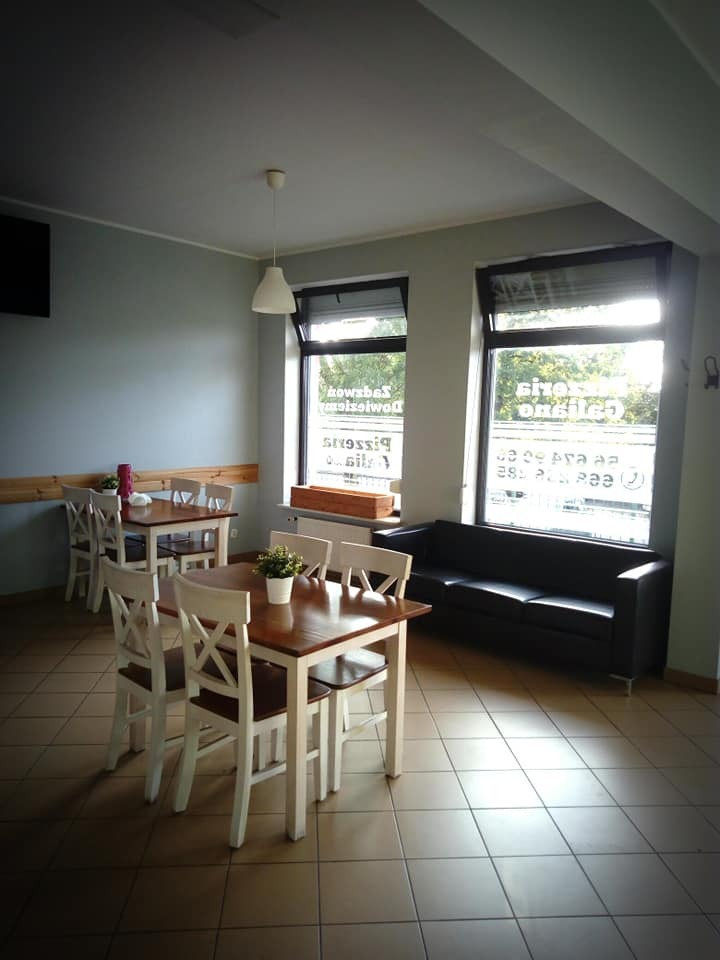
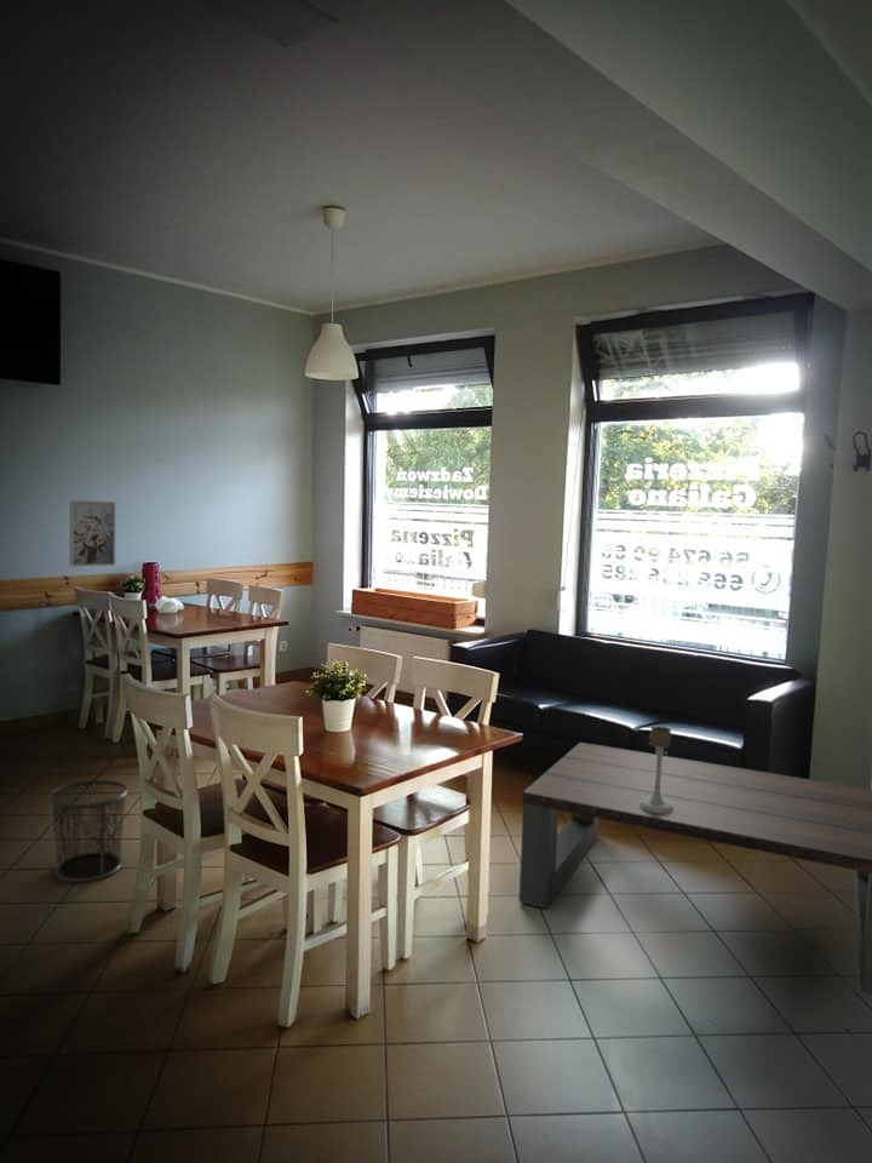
+ wall art [69,499,116,568]
+ candle holder [639,724,673,814]
+ coffee table [518,741,872,995]
+ waste bin [46,779,130,883]
